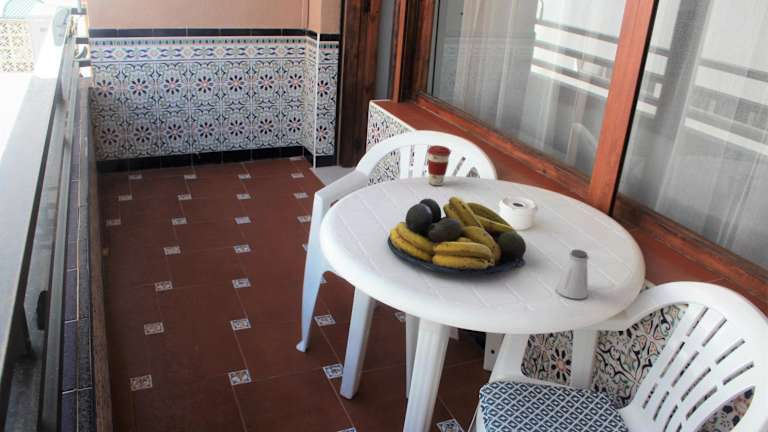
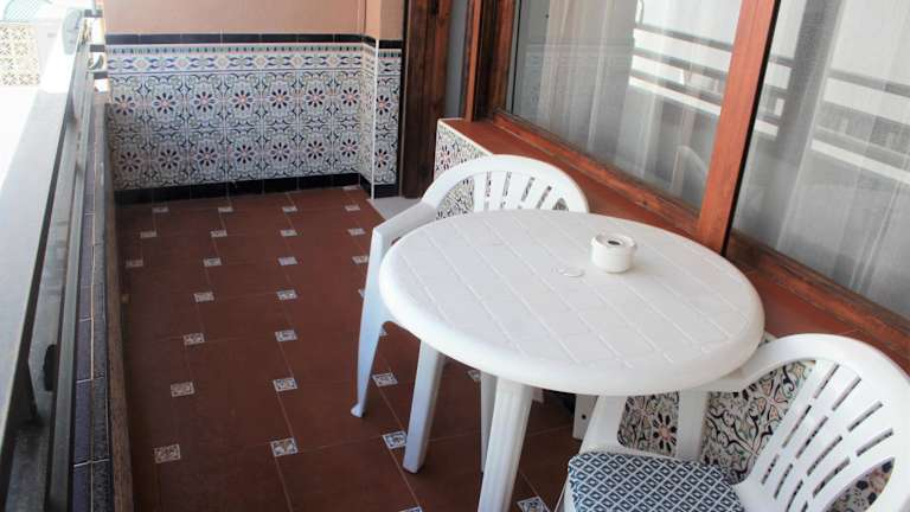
- saltshaker [555,248,590,300]
- fruit bowl [387,195,527,276]
- coffee cup [426,144,452,186]
